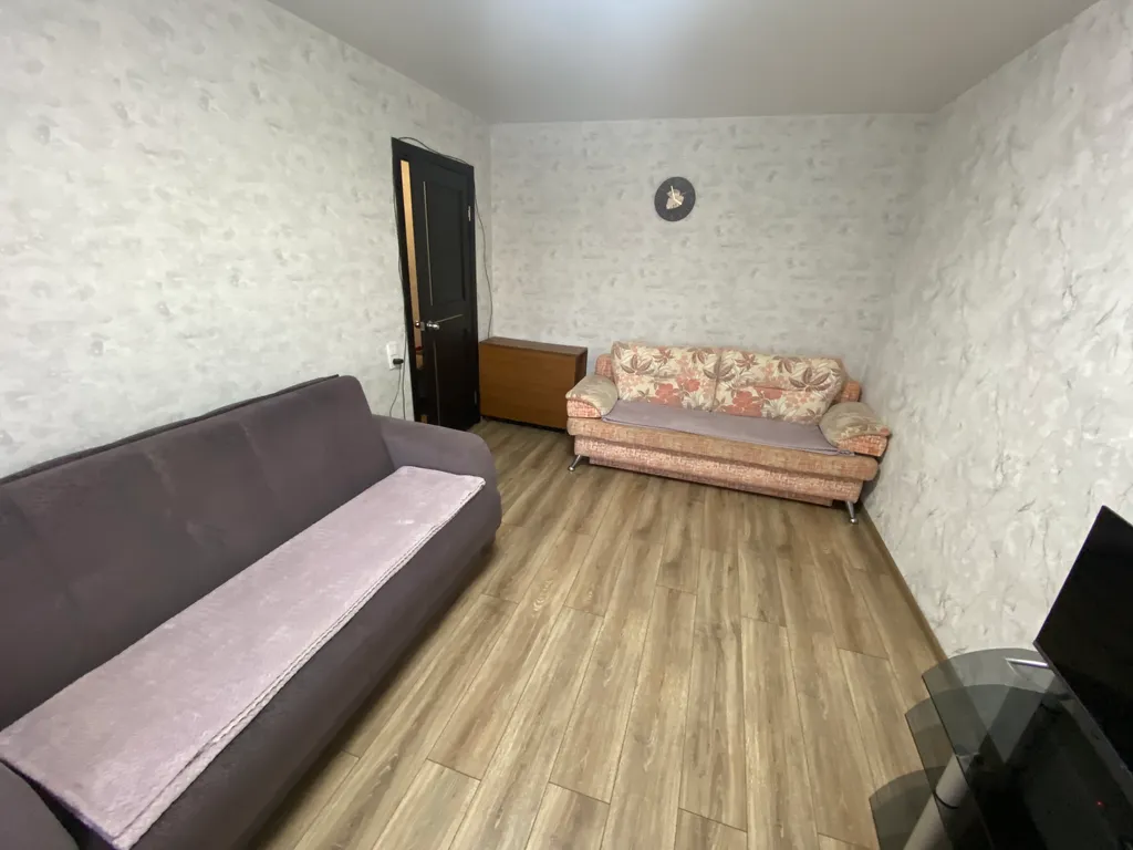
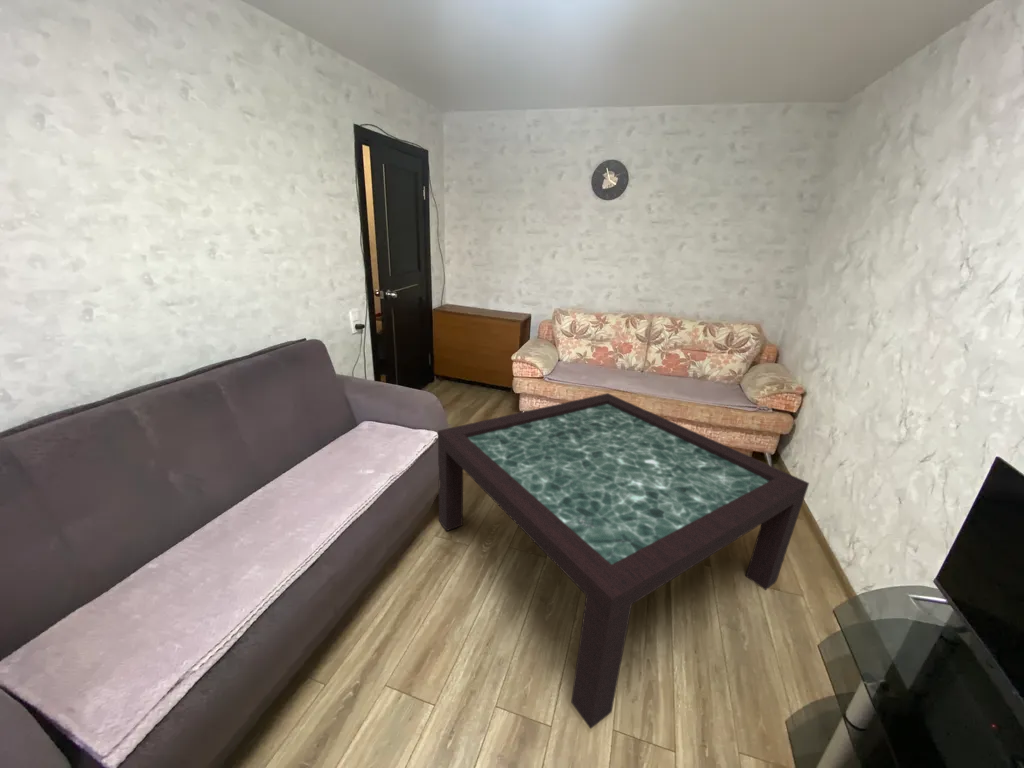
+ coffee table [437,392,810,730]
